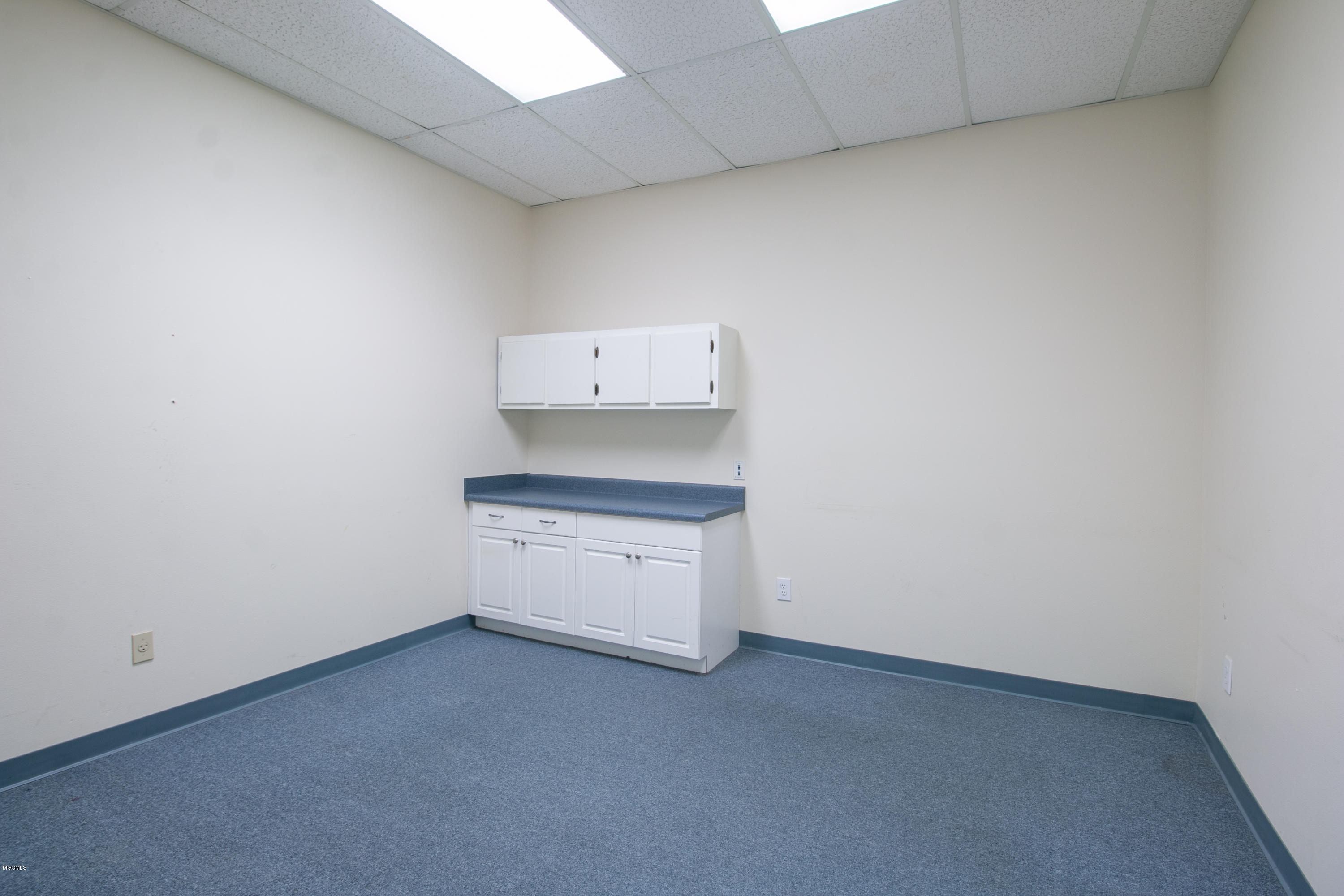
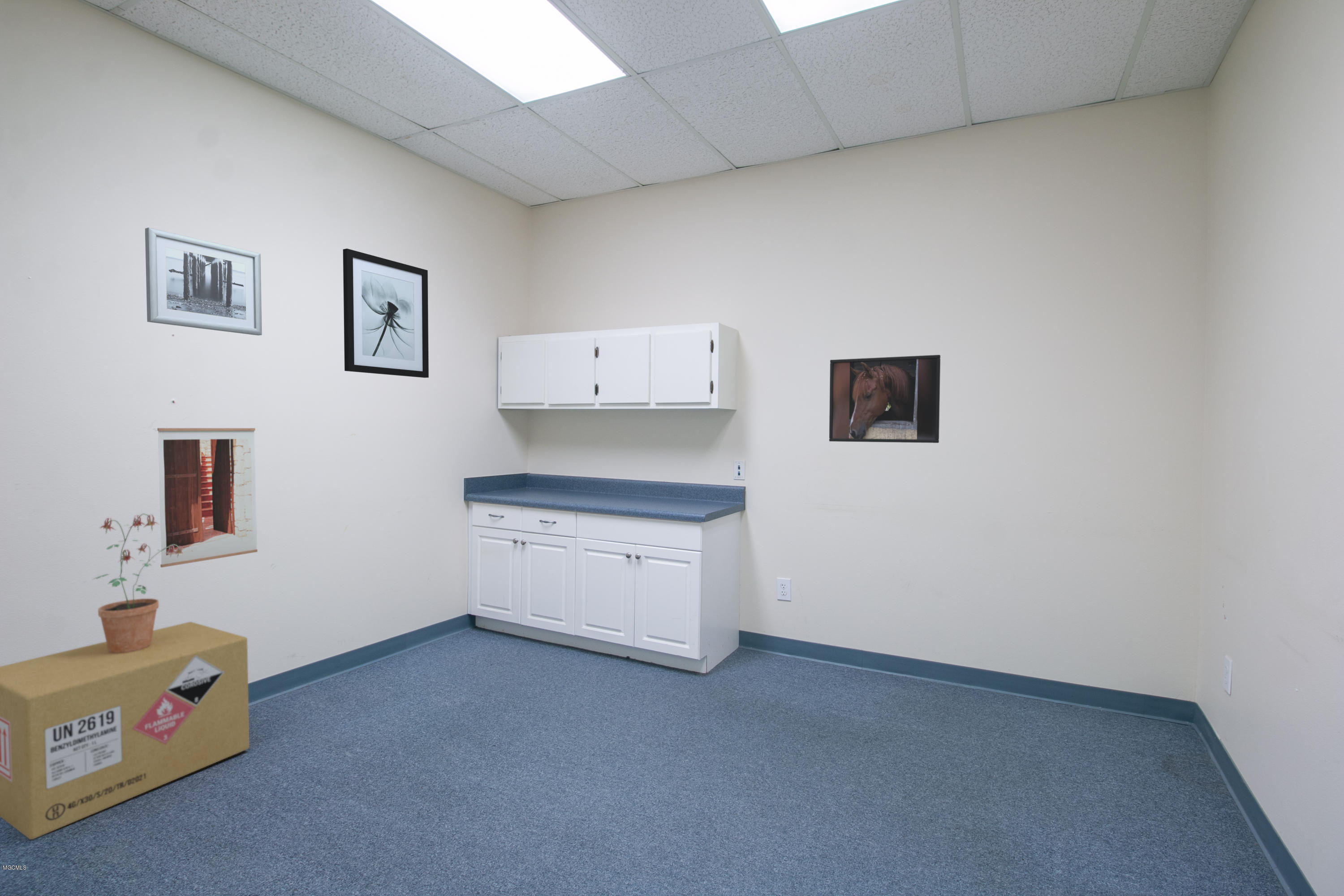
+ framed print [829,354,941,444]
+ wall art [145,227,263,336]
+ wall art [157,428,258,568]
+ potted plant [92,513,183,653]
+ wall art [343,248,429,378]
+ cardboard box [0,621,250,840]
